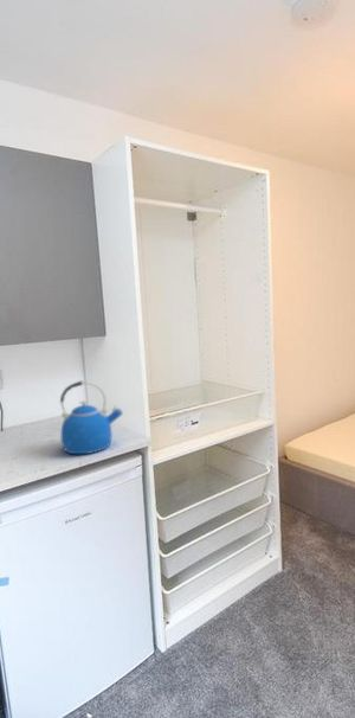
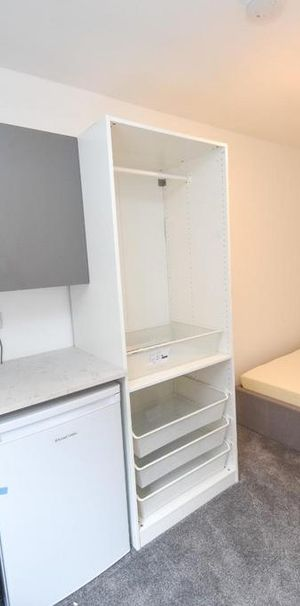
- kettle [59,380,124,455]
